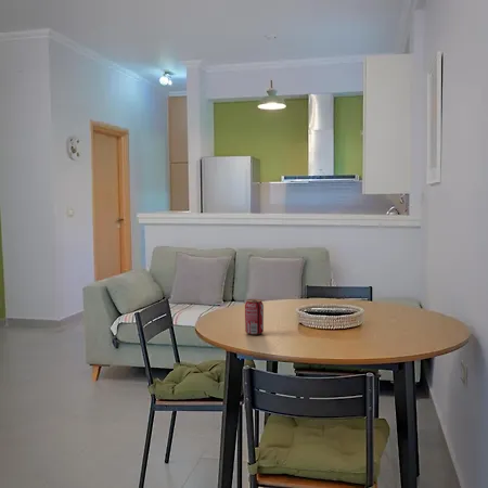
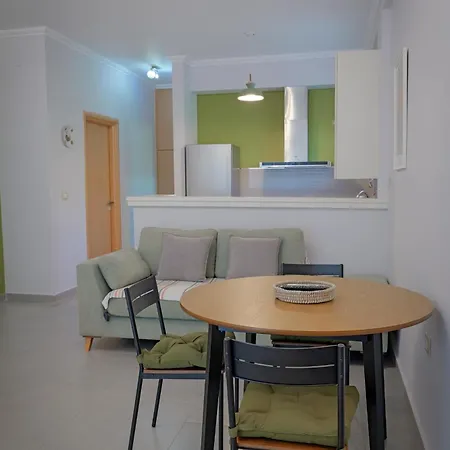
- beverage can [244,298,265,336]
